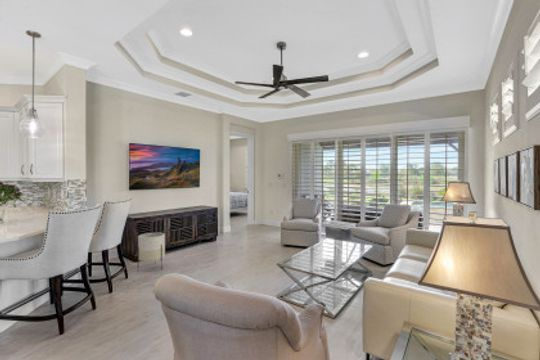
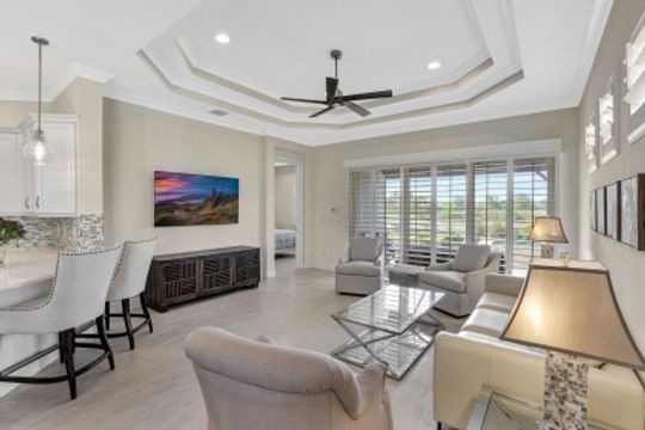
- planter [137,232,166,272]
